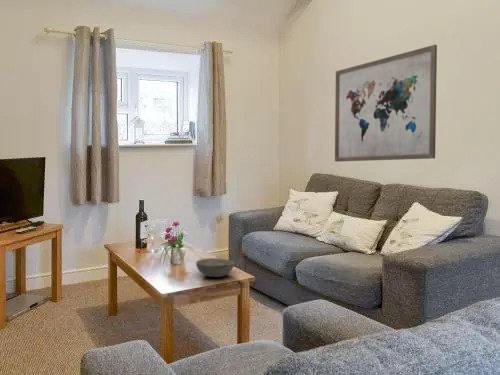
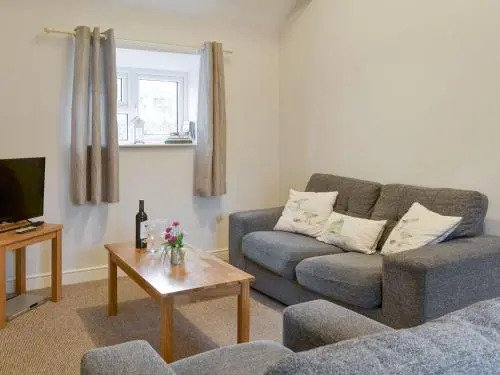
- bowl [195,257,235,278]
- wall art [334,44,438,163]
